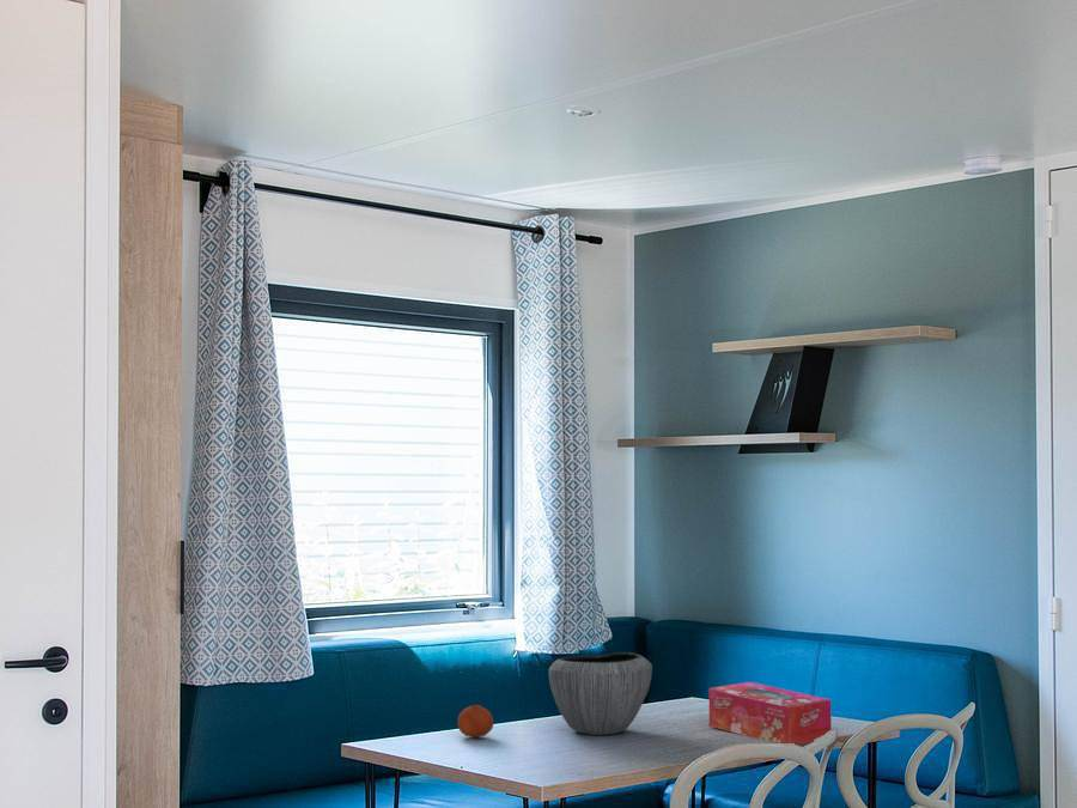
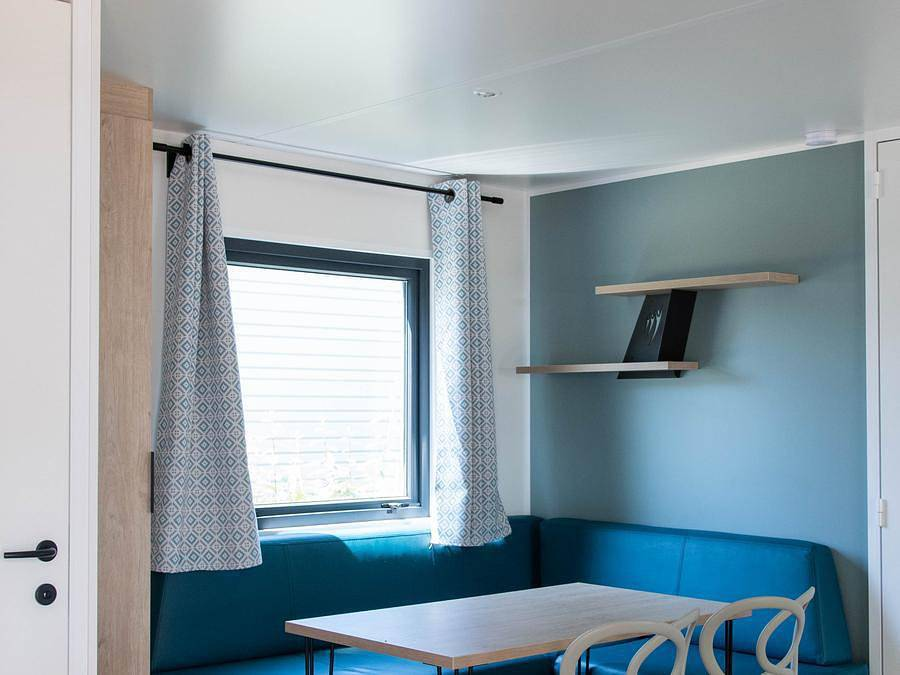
- tissue box [708,681,833,745]
- bowl [548,651,653,736]
- fruit [457,704,494,739]
